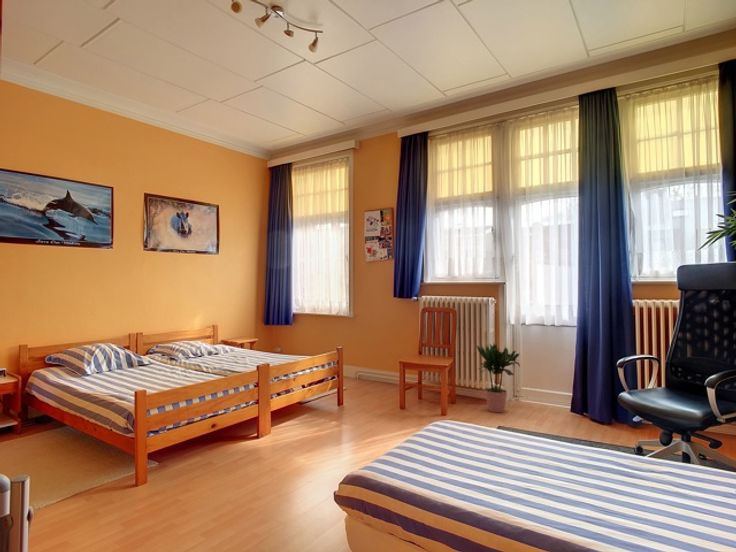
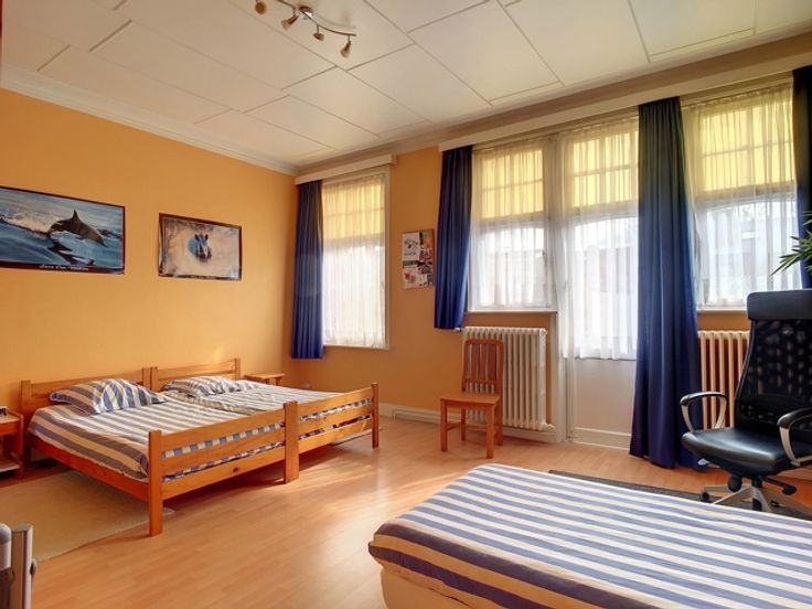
- potted plant [475,342,521,413]
